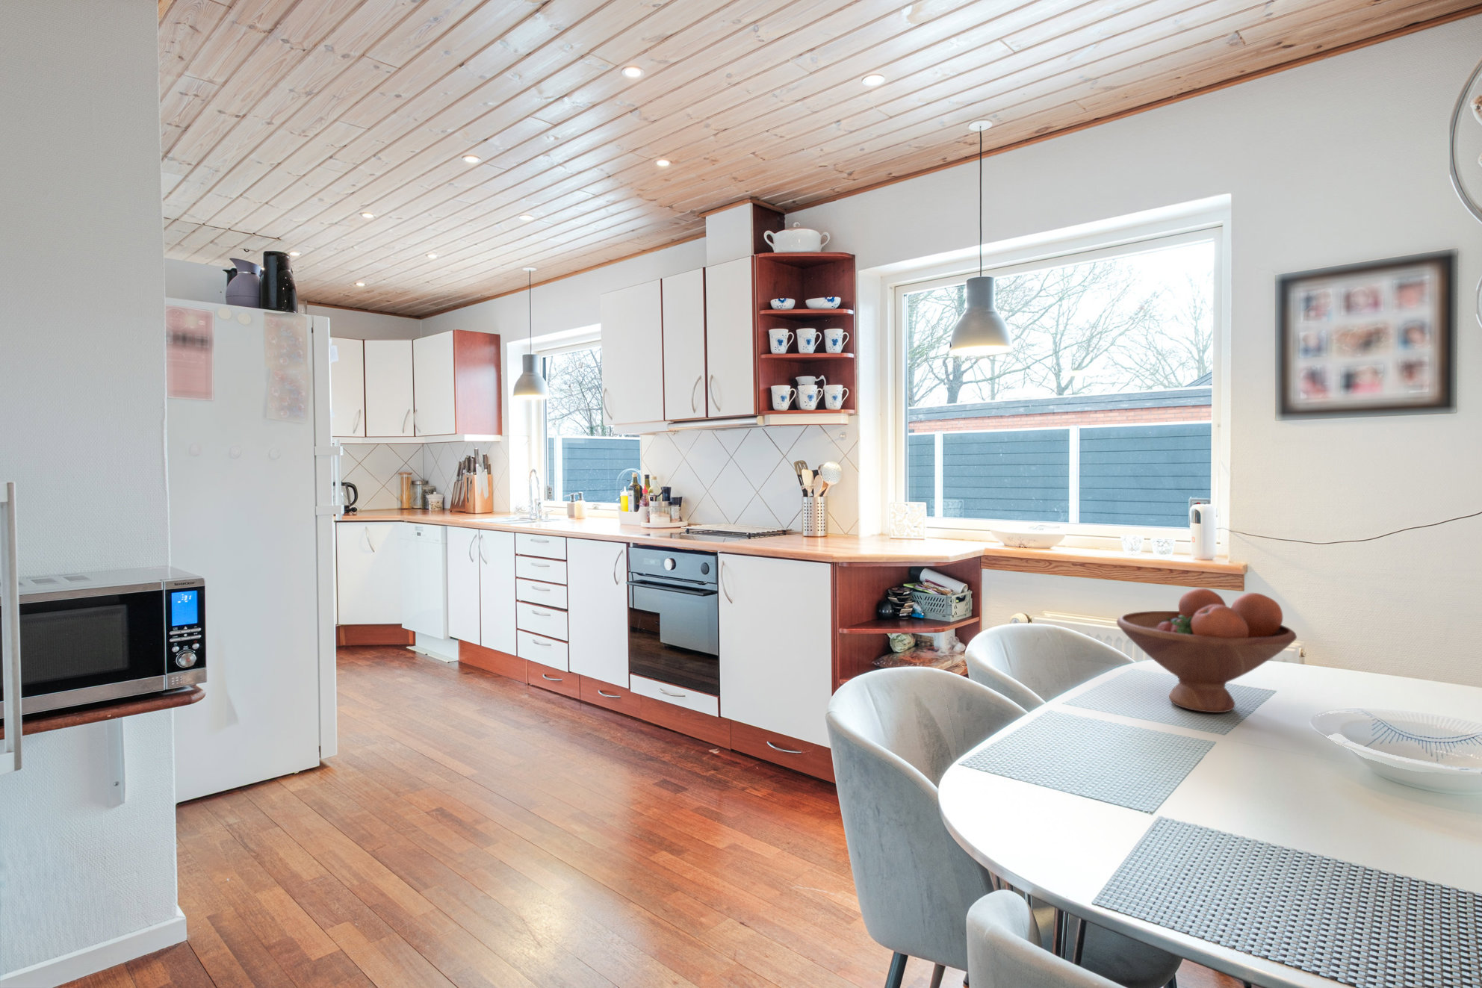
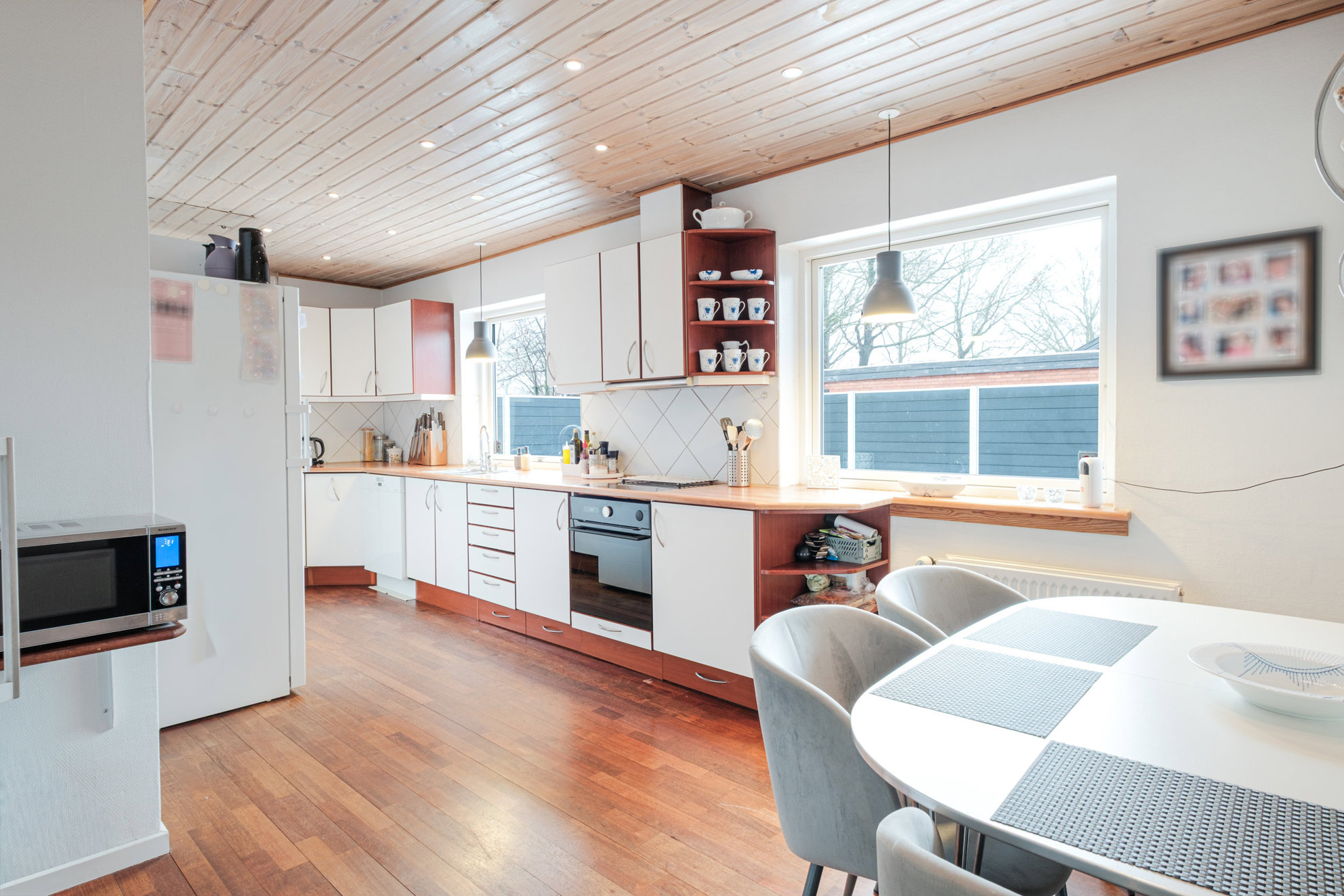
- fruit bowl [1116,588,1298,713]
